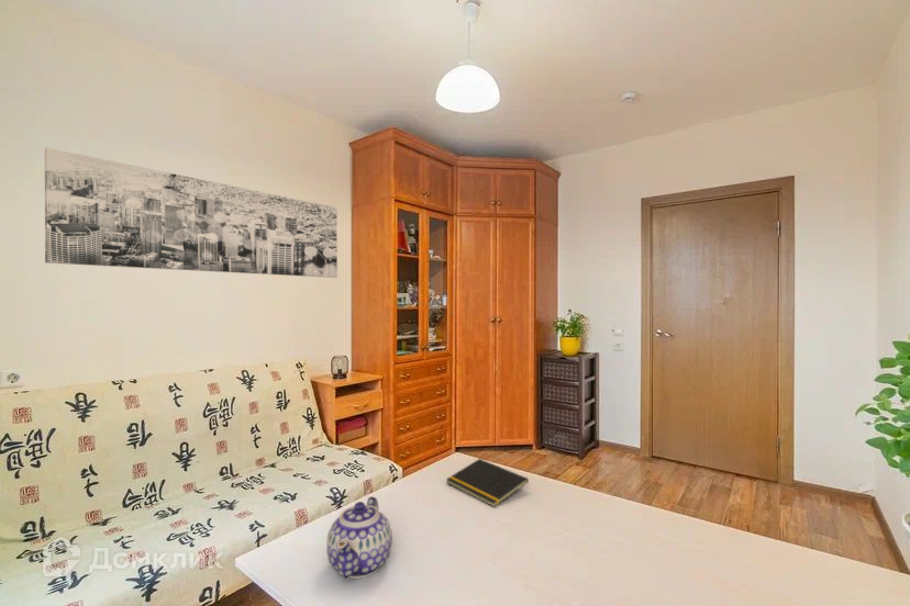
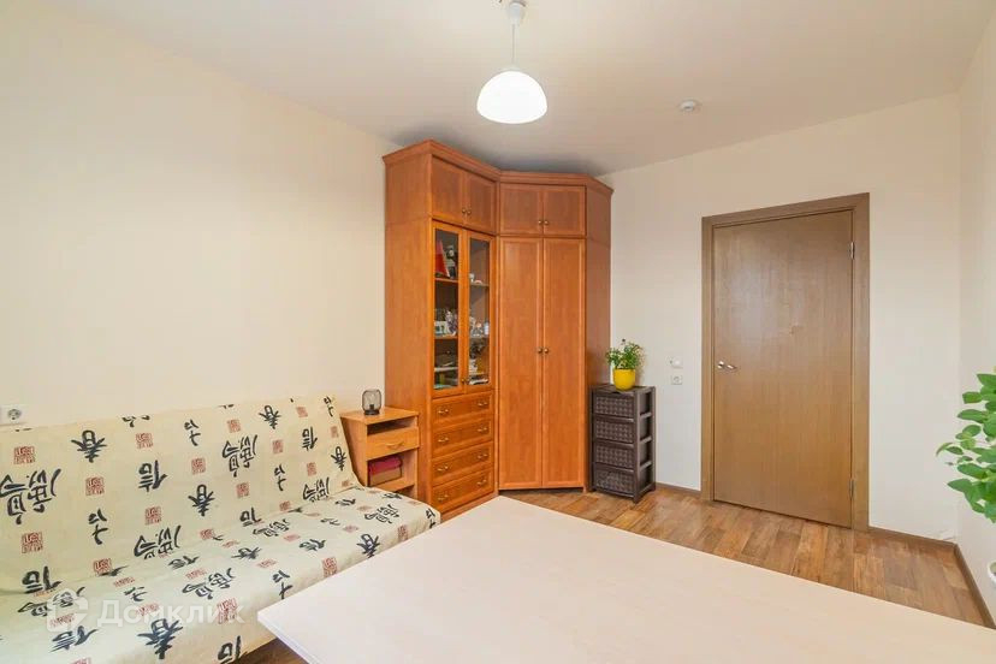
- teapot [325,495,393,580]
- notepad [445,458,530,508]
- wall art [44,147,339,279]
